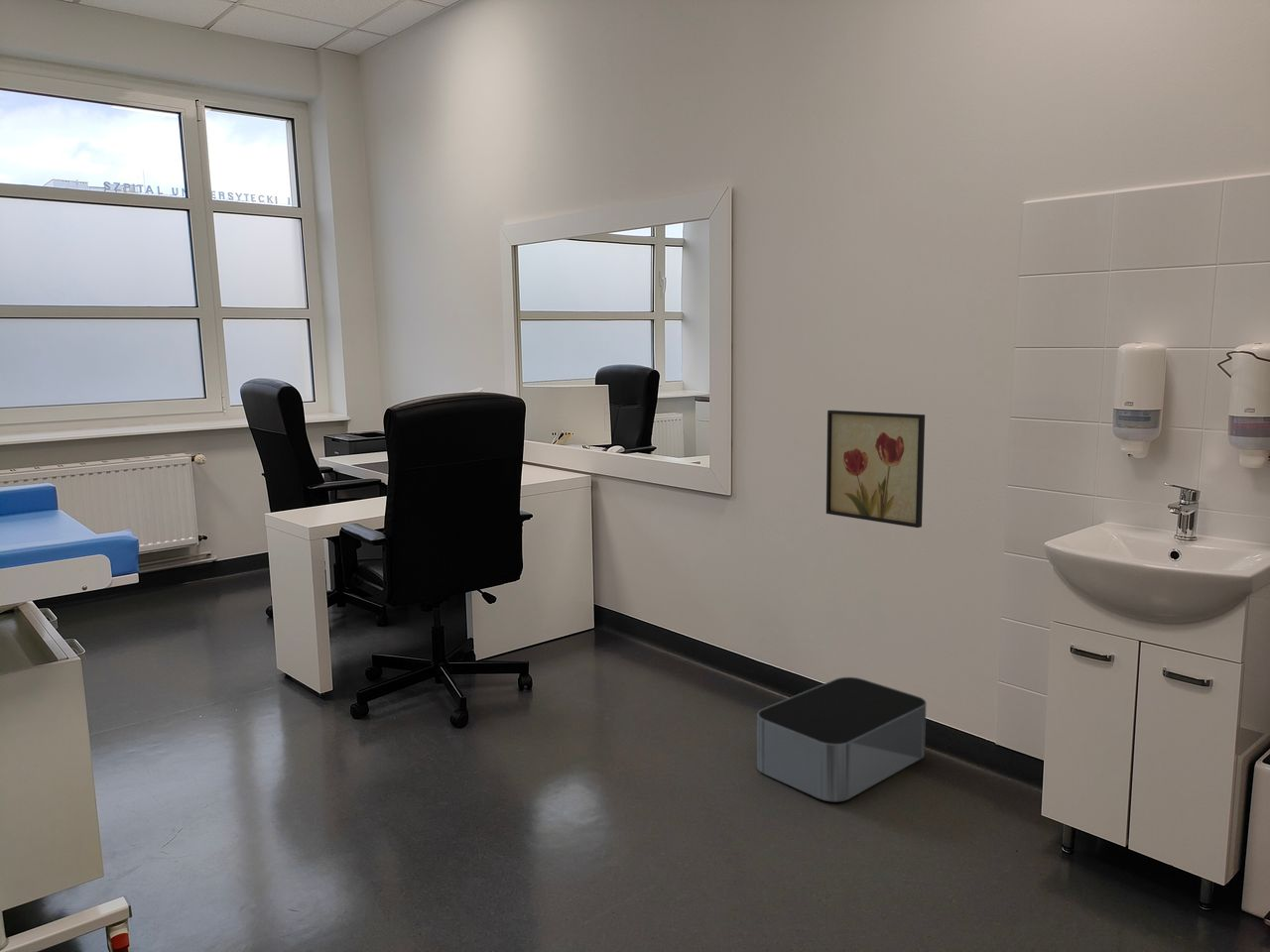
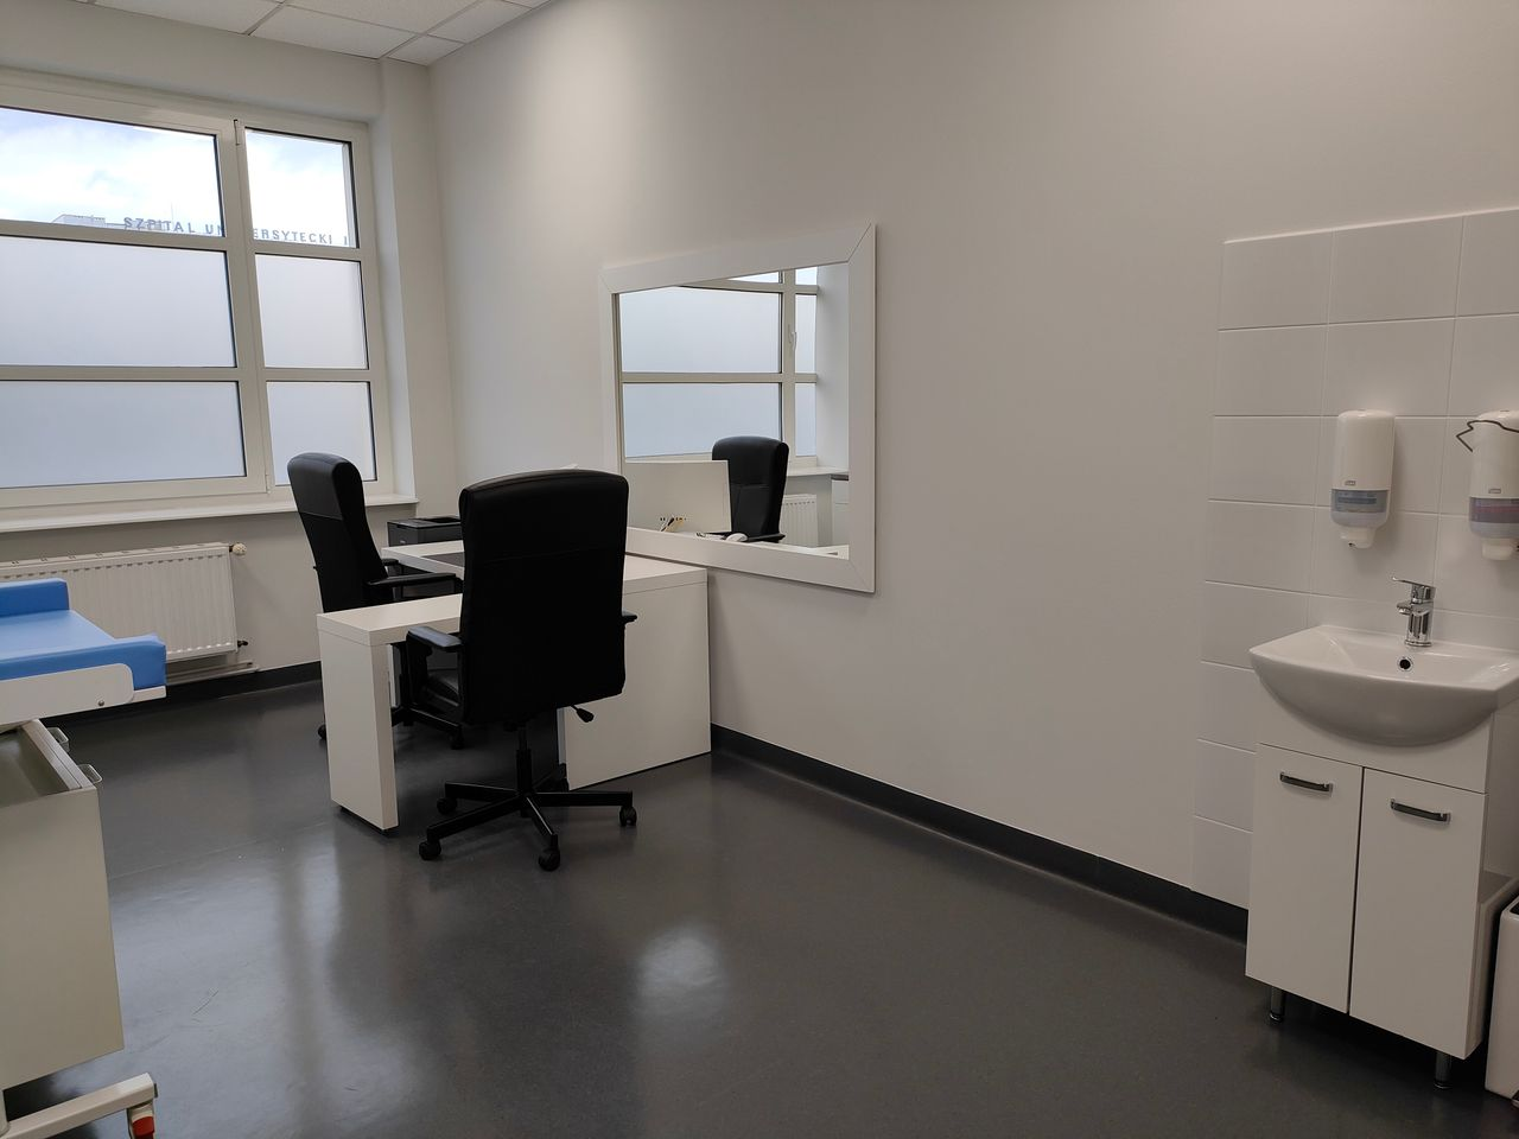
- storage bin [756,676,927,802]
- wall art [826,410,926,529]
